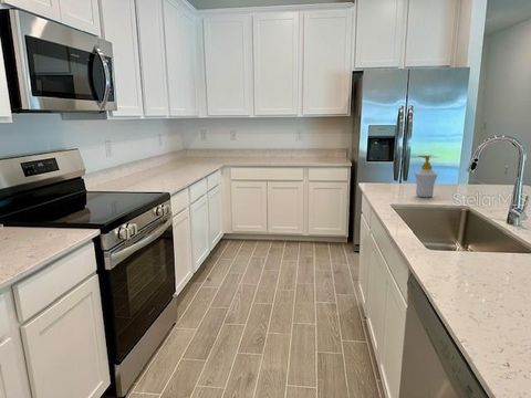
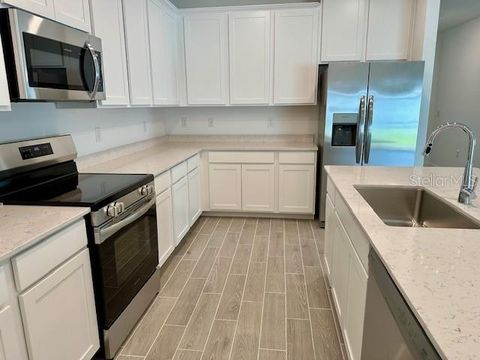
- soap bottle [414,154,439,199]
